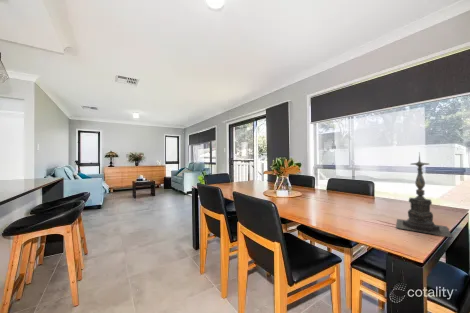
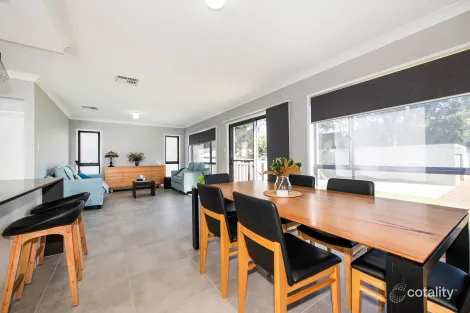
- candle holder [395,152,454,238]
